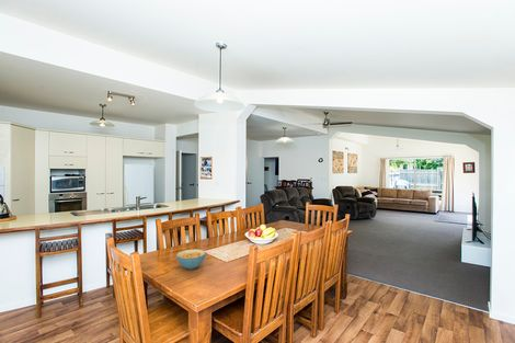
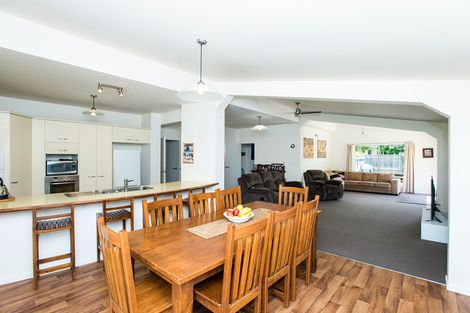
- cereal bowl [175,249,207,271]
